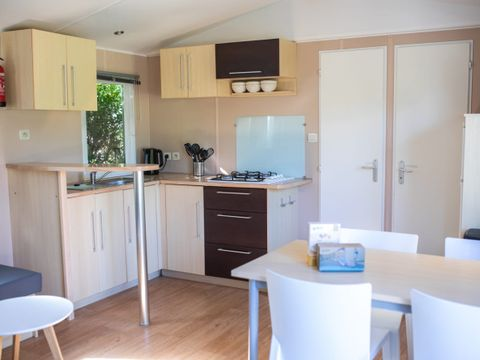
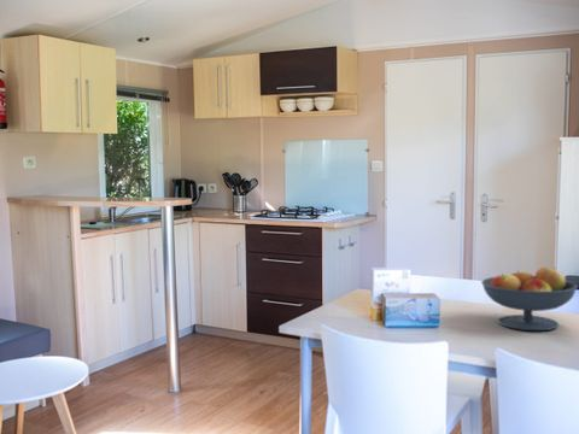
+ fruit bowl [480,265,579,332]
